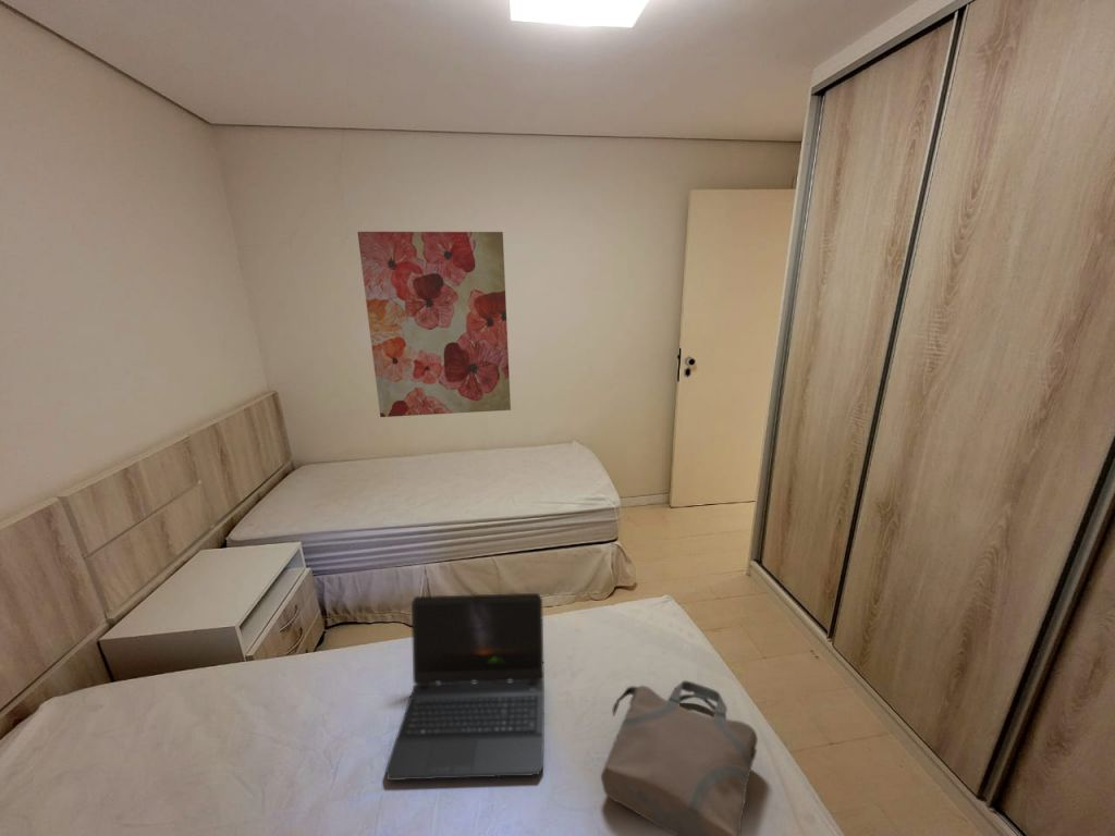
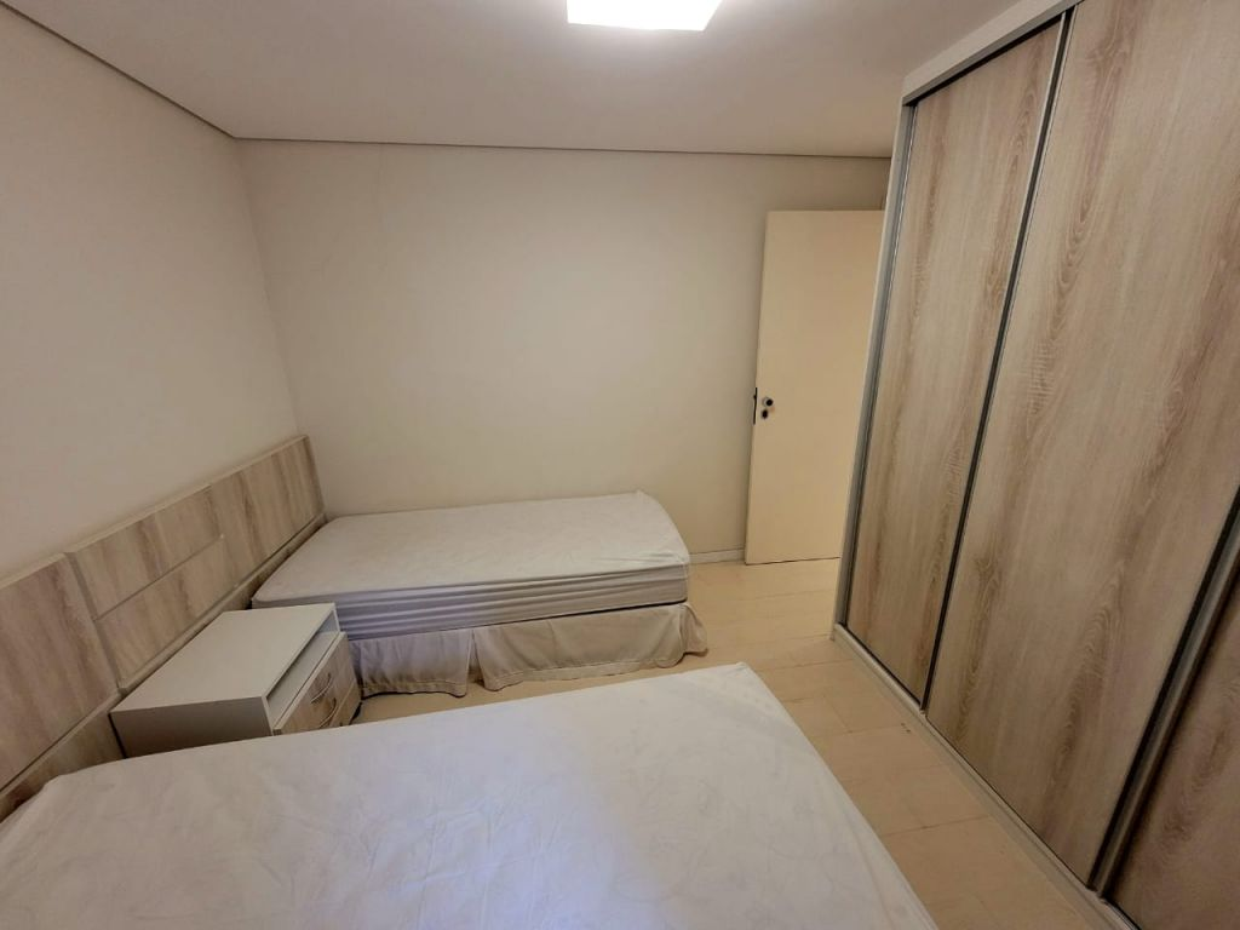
- laptop computer [384,592,546,782]
- wall art [356,231,512,418]
- tote bag [600,679,759,836]
